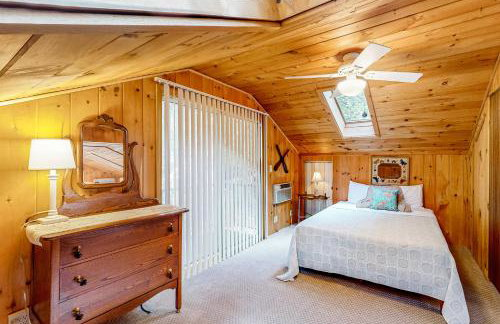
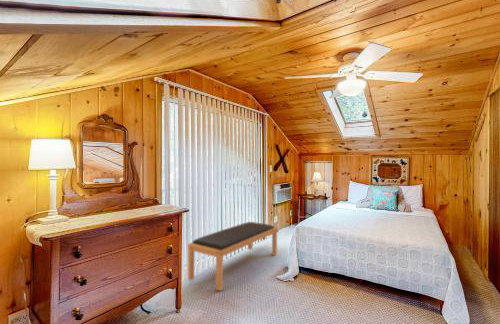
+ bench [187,221,278,292]
